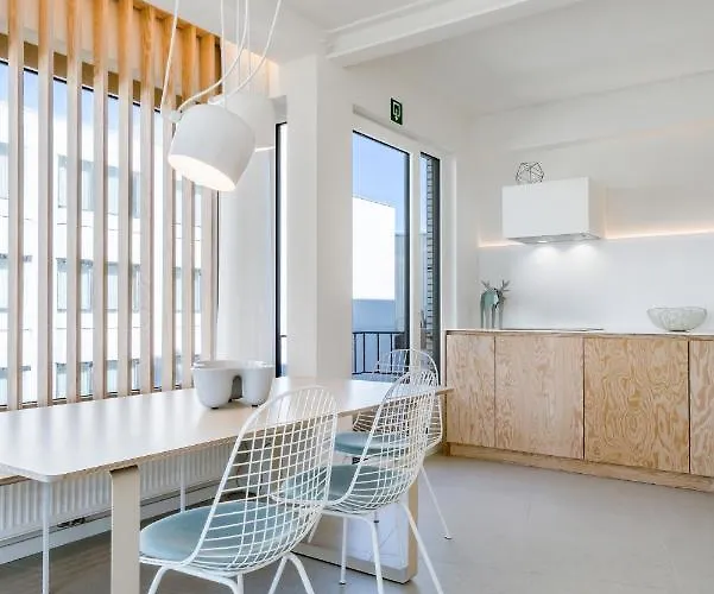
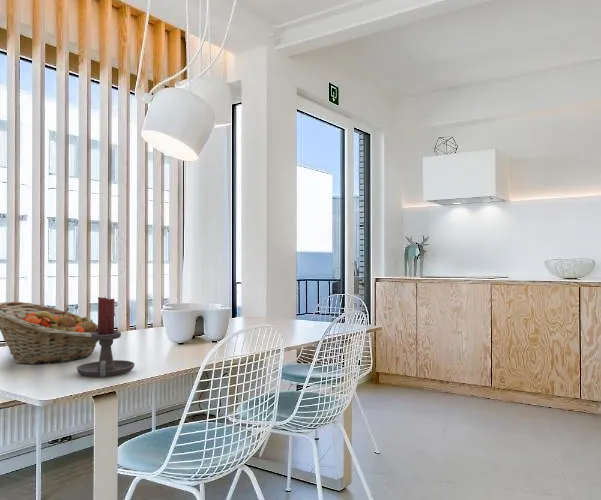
+ fruit basket [0,300,99,366]
+ candle holder [76,296,136,378]
